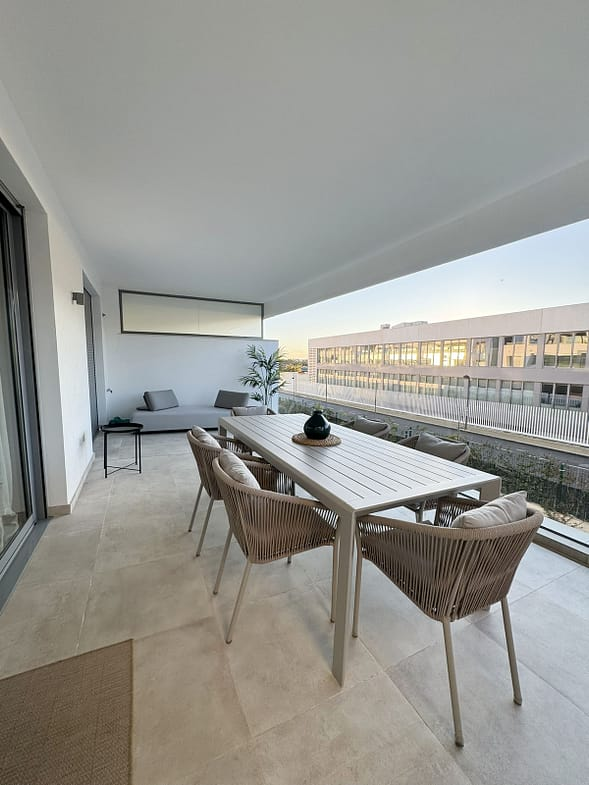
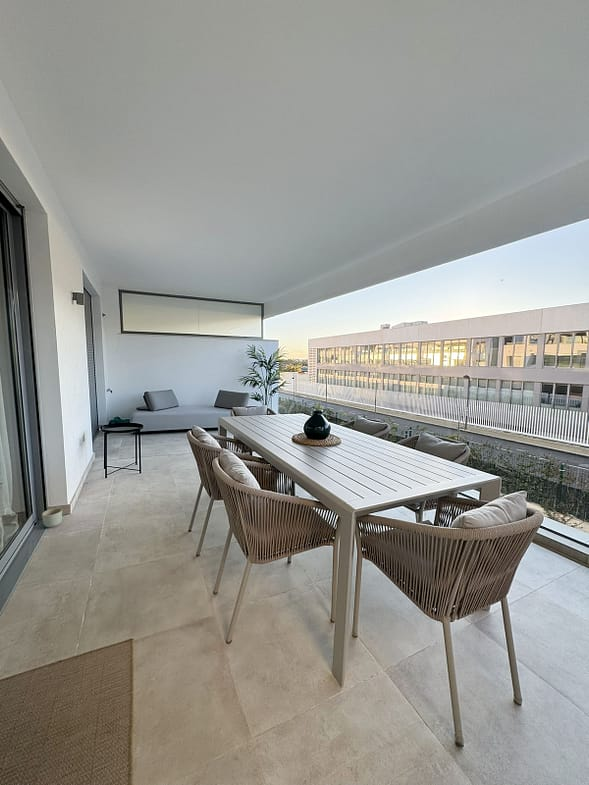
+ planter [41,507,63,528]
